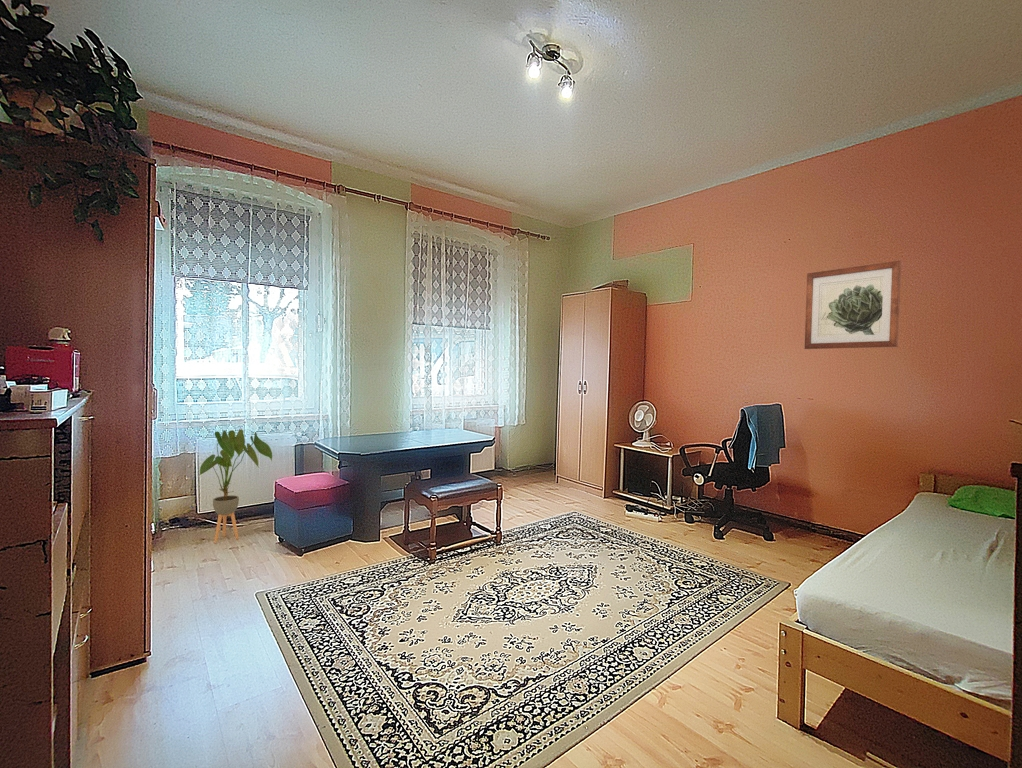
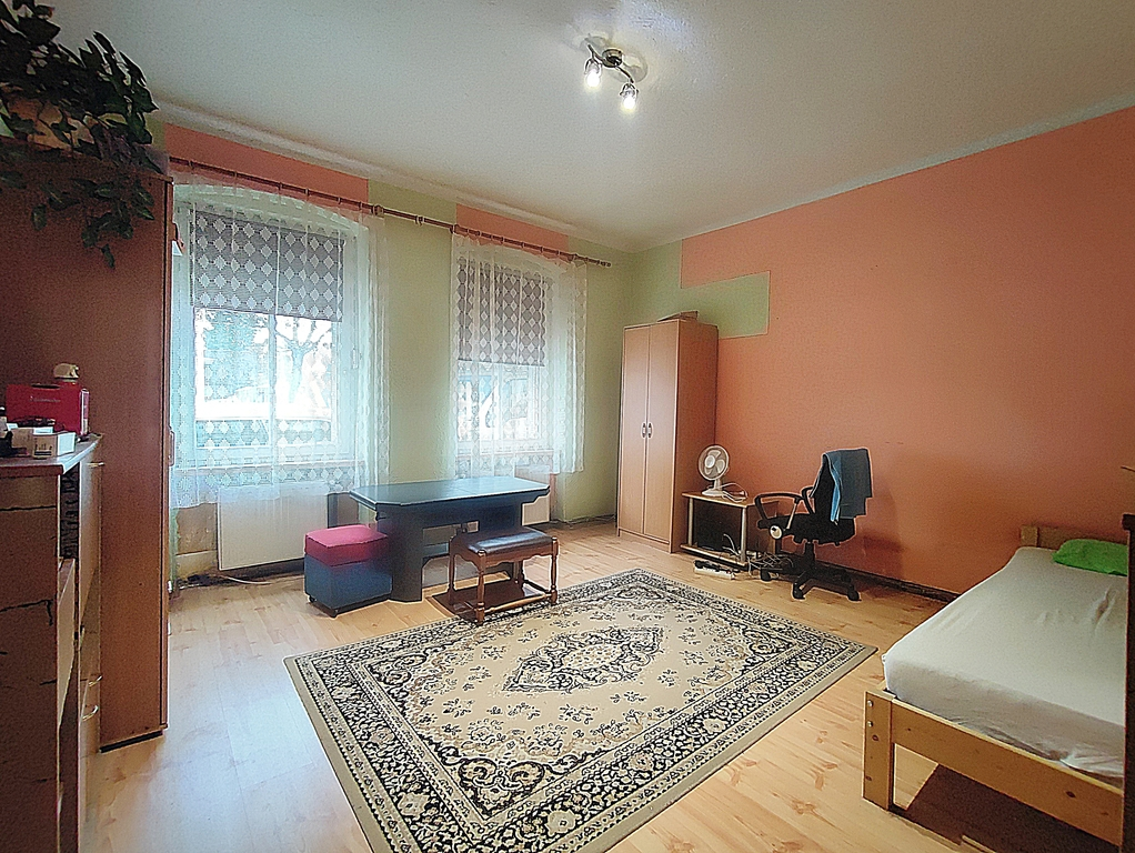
- house plant [198,428,273,544]
- wall art [804,260,902,350]
